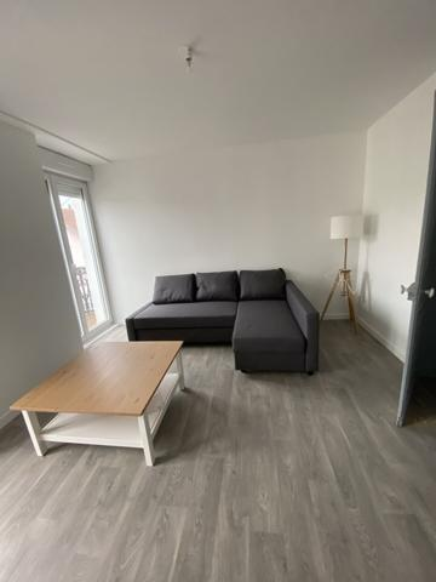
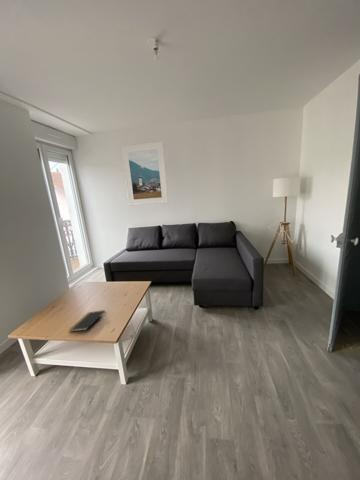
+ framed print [120,141,169,207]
+ notepad [68,309,107,333]
